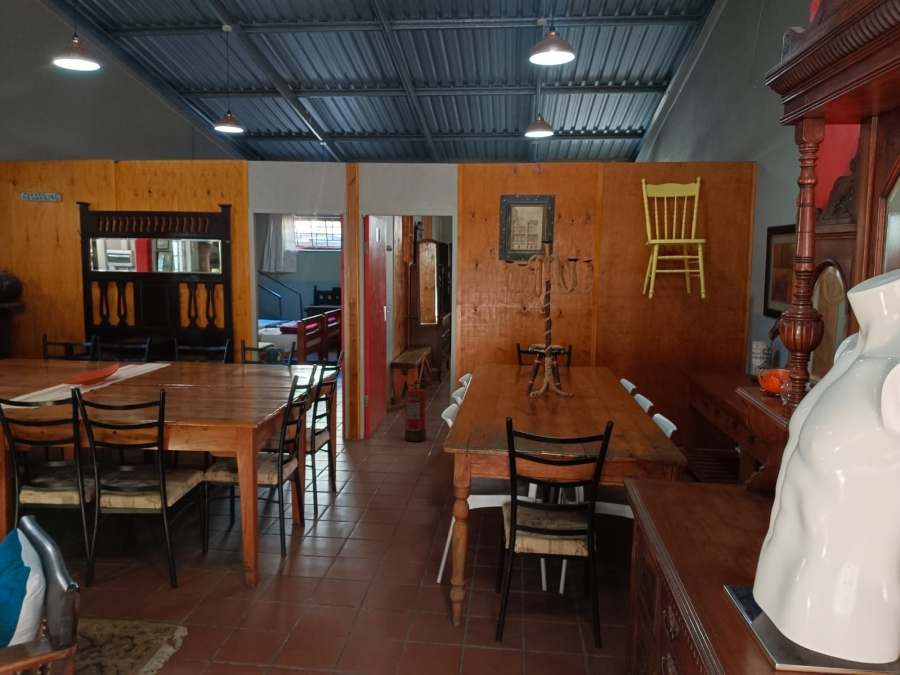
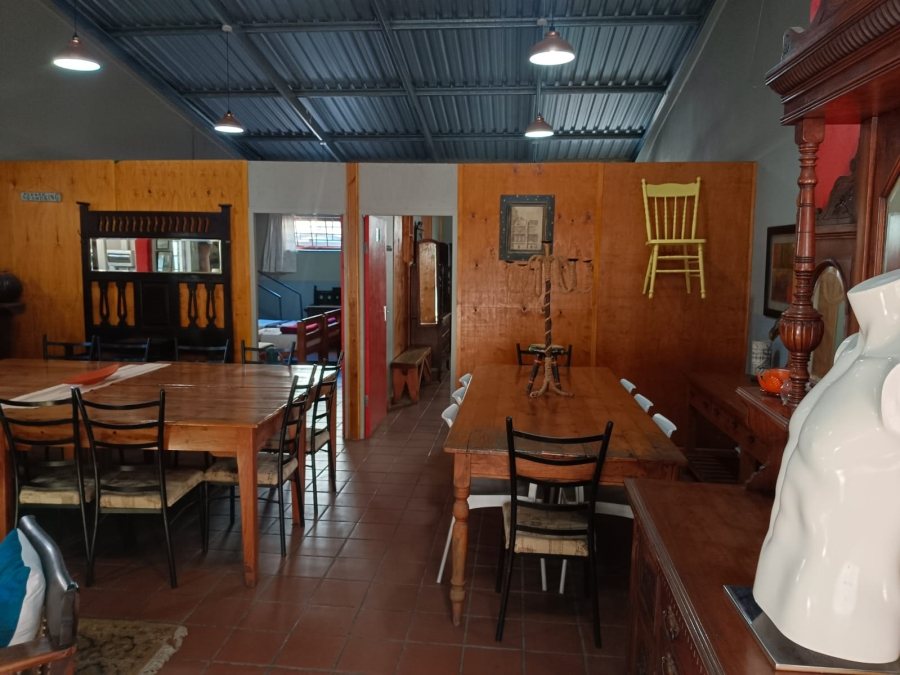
- fire extinguisher [404,377,427,442]
